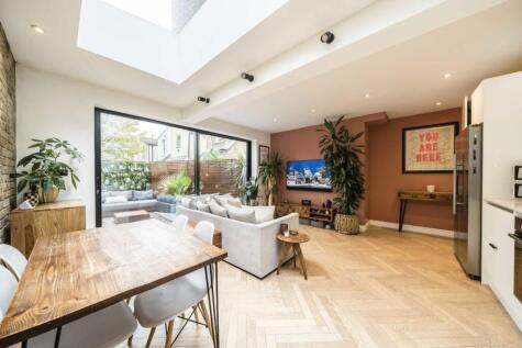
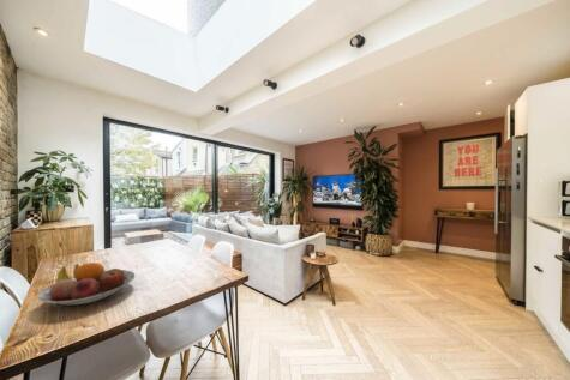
+ fruit bowl [36,261,137,306]
